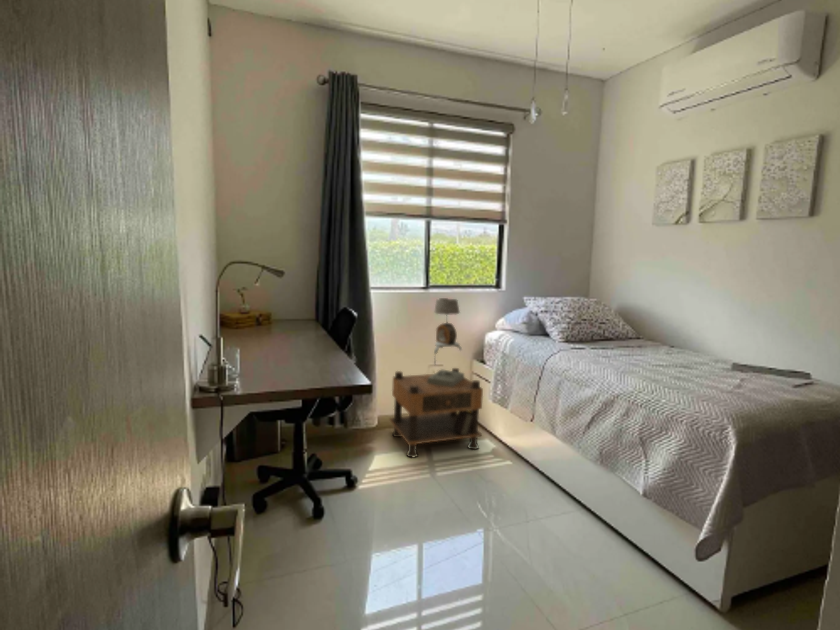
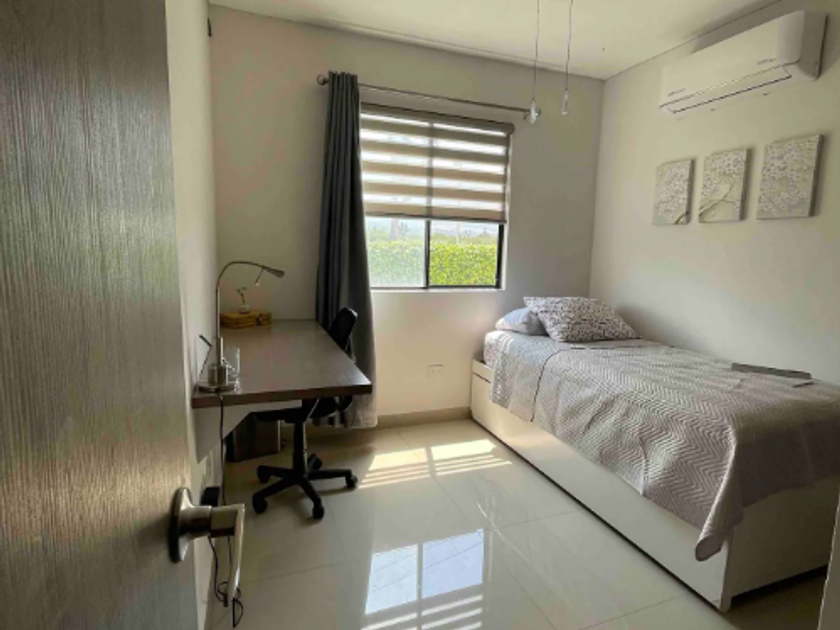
- nightstand [388,367,484,459]
- table lamp [427,297,465,387]
